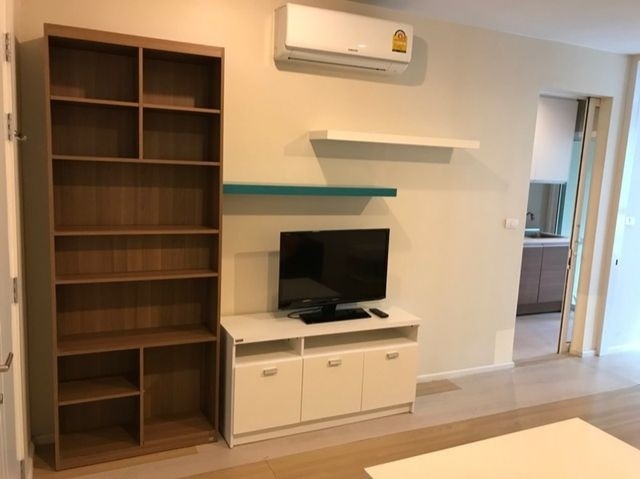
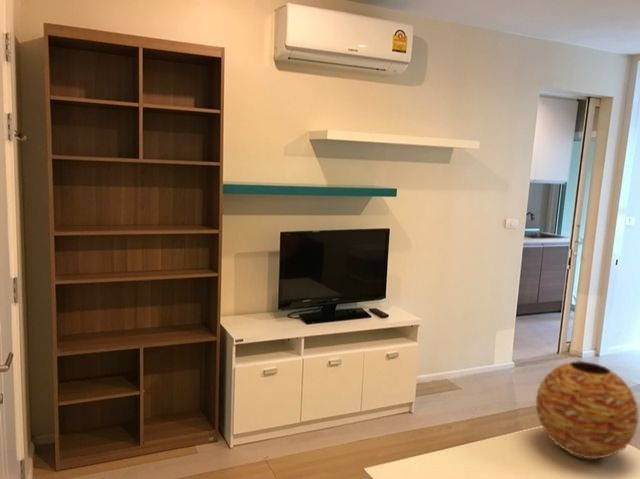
+ vase [535,360,640,460]
